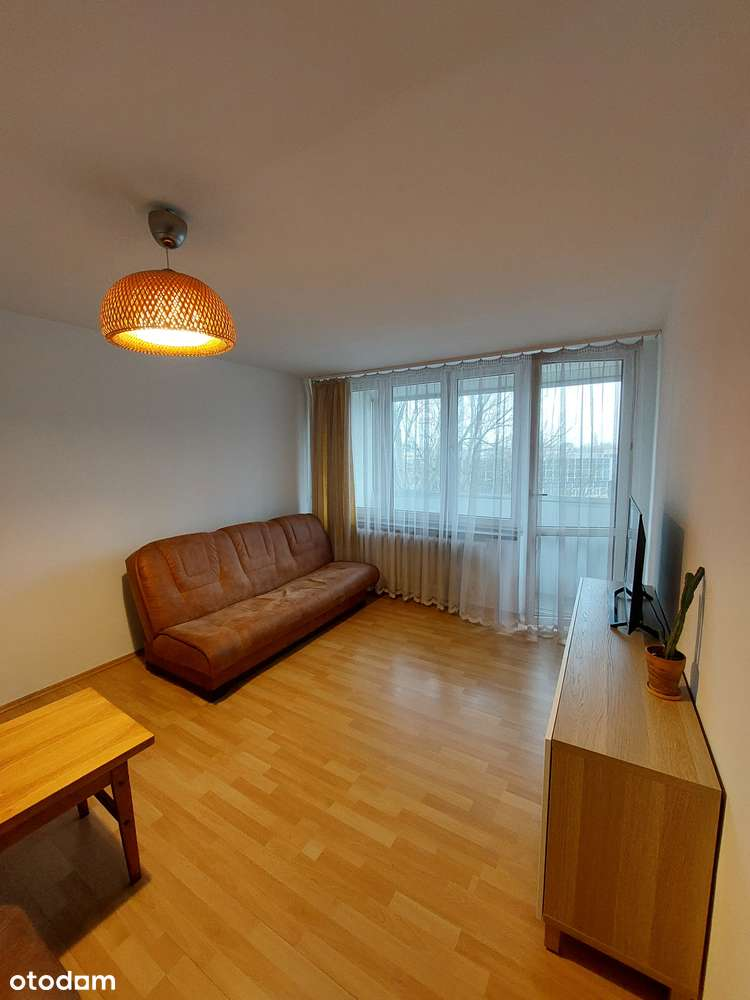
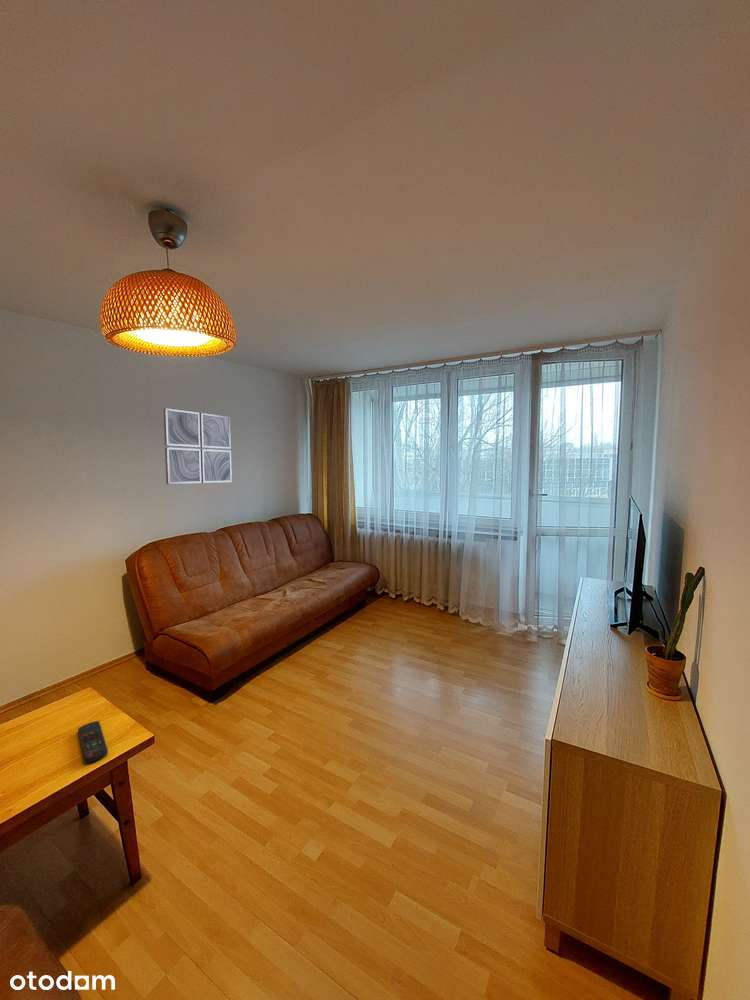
+ wall art [162,407,233,485]
+ remote control [77,720,109,764]
